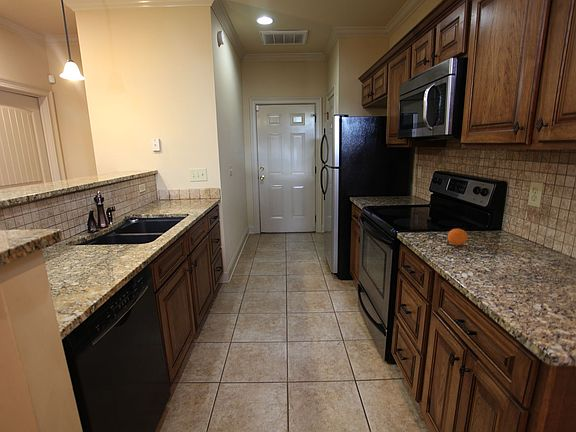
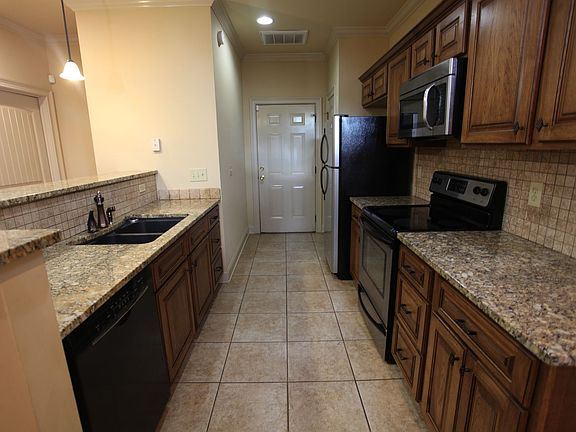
- fruit [447,228,468,247]
